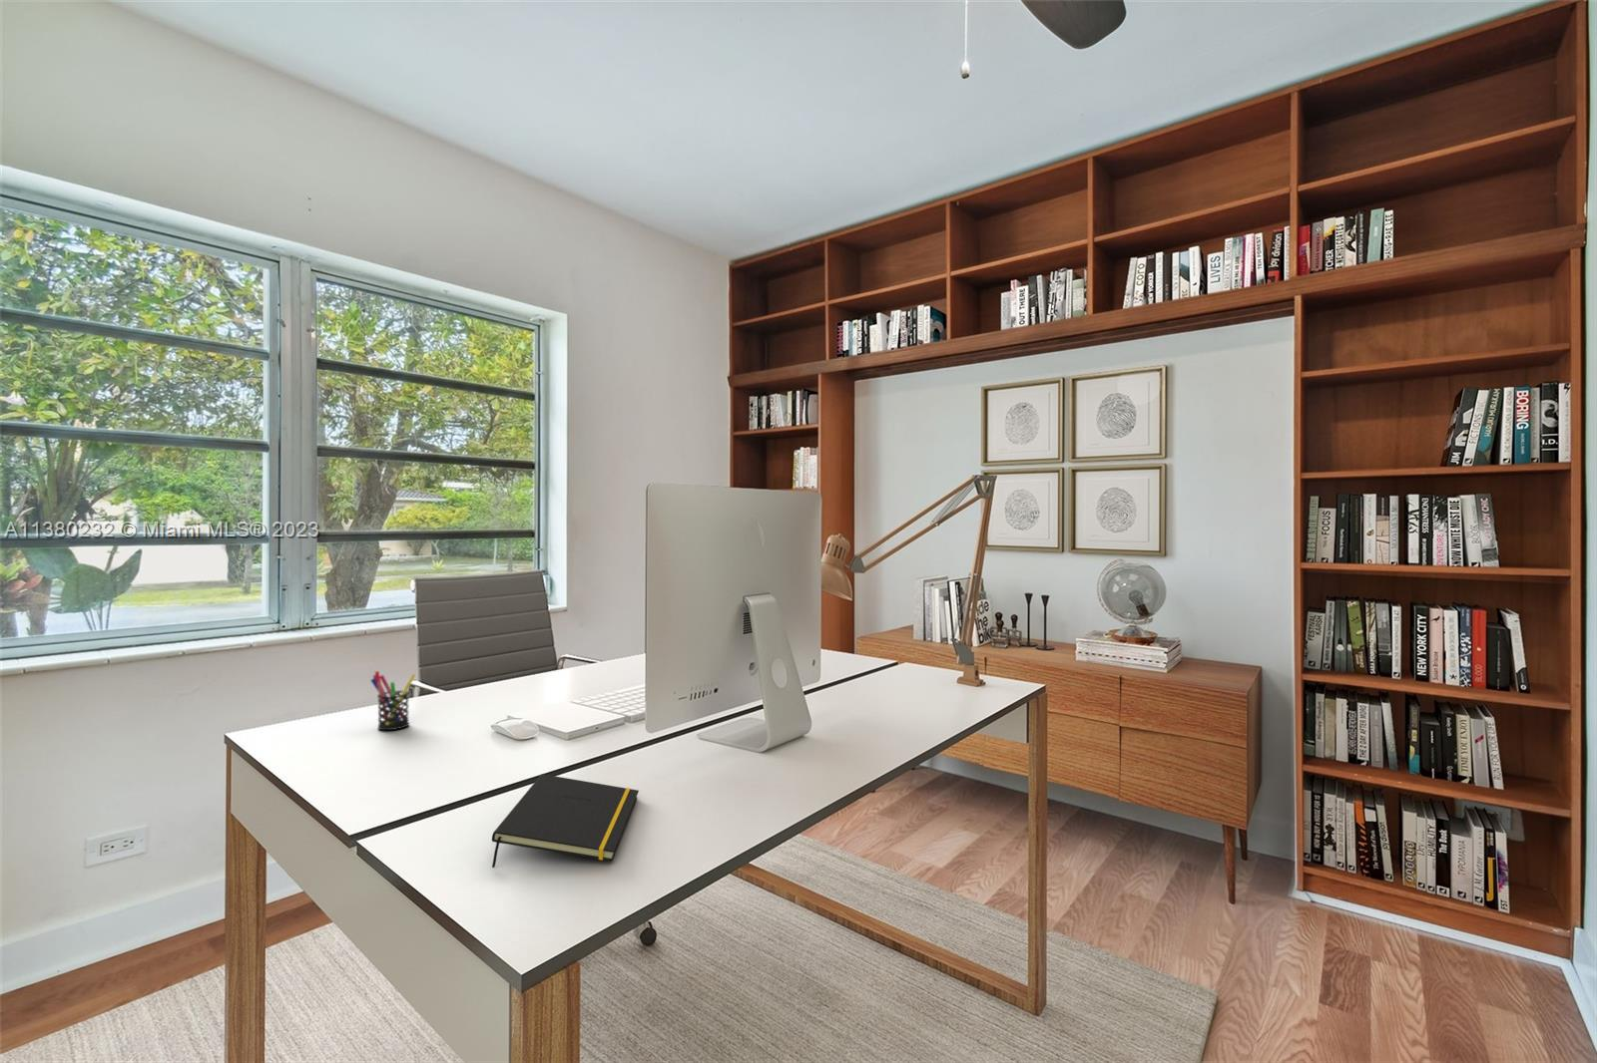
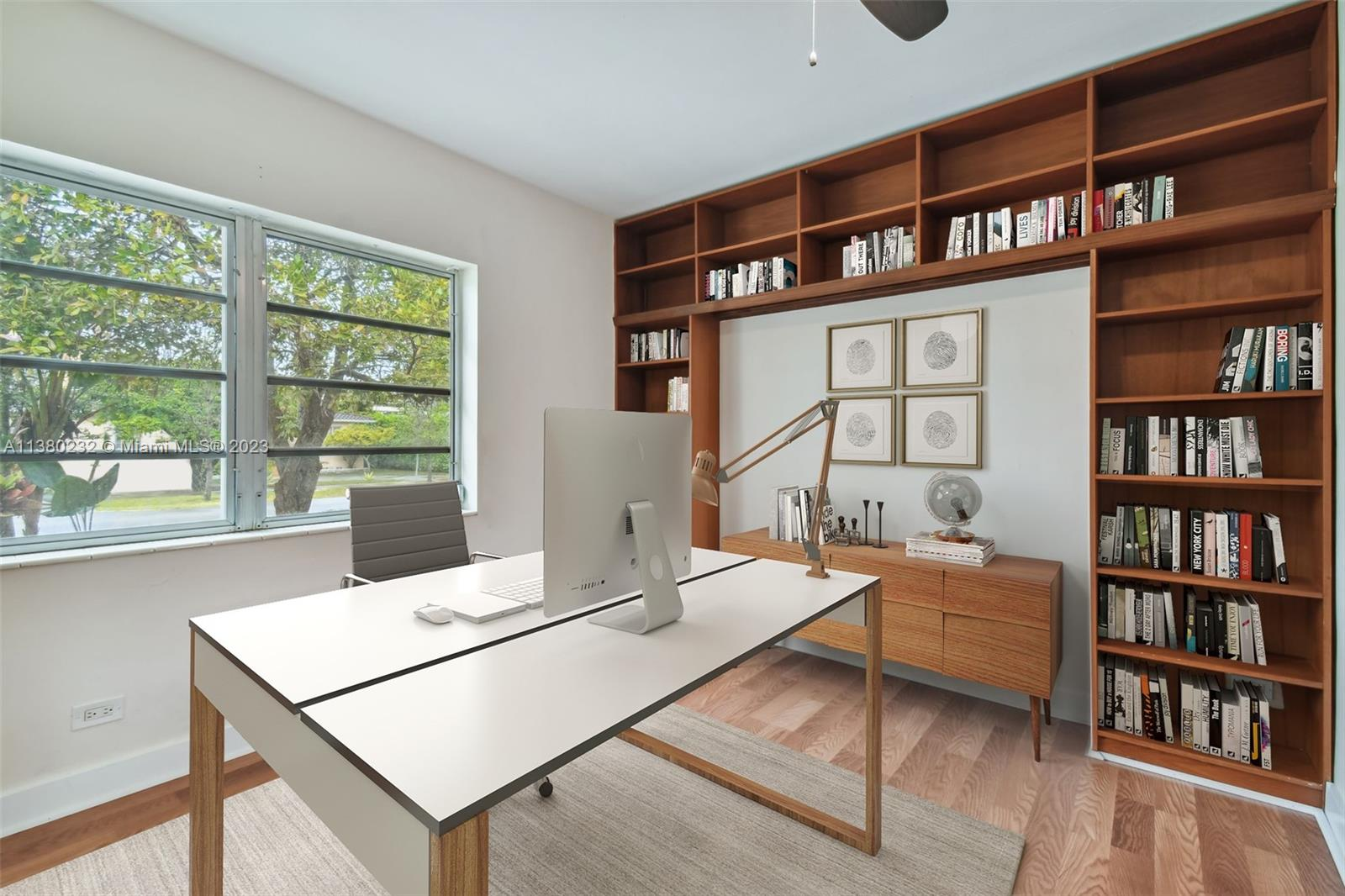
- notepad [492,772,640,868]
- pen holder [369,670,417,731]
